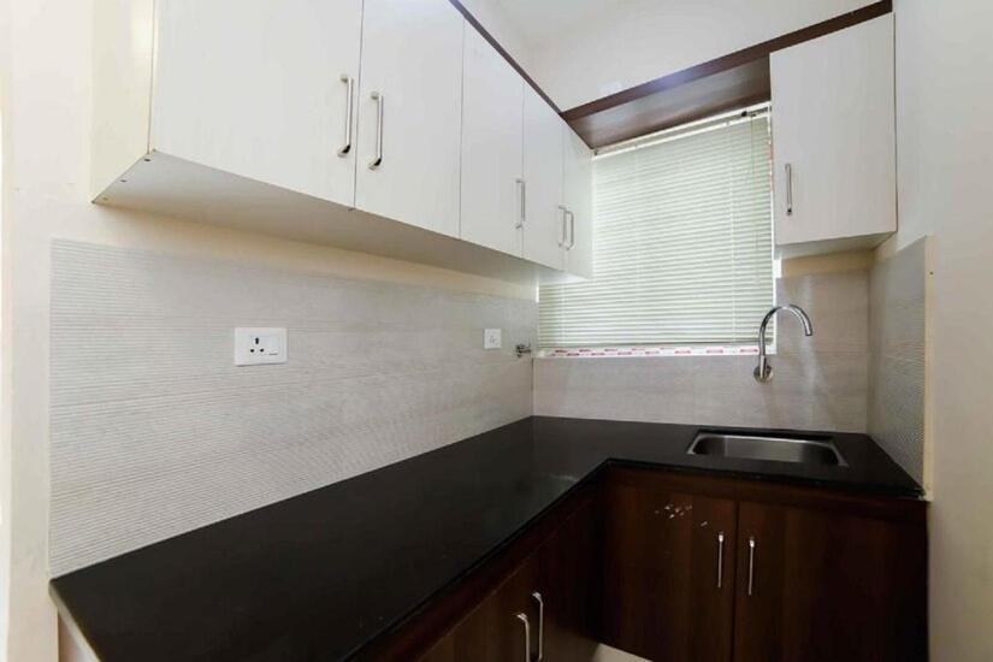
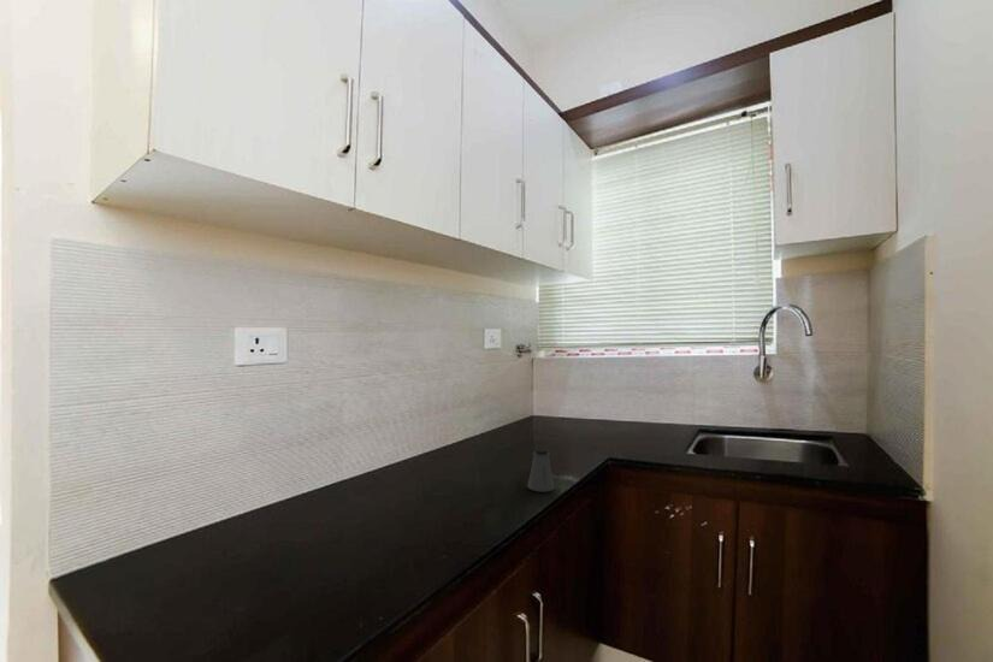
+ saltshaker [527,448,556,493]
